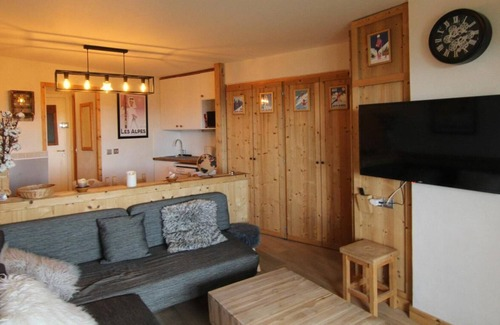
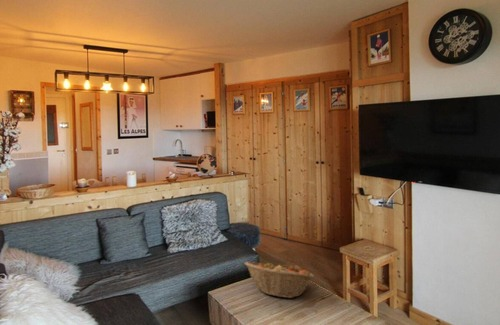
+ fruit basket [244,261,315,299]
